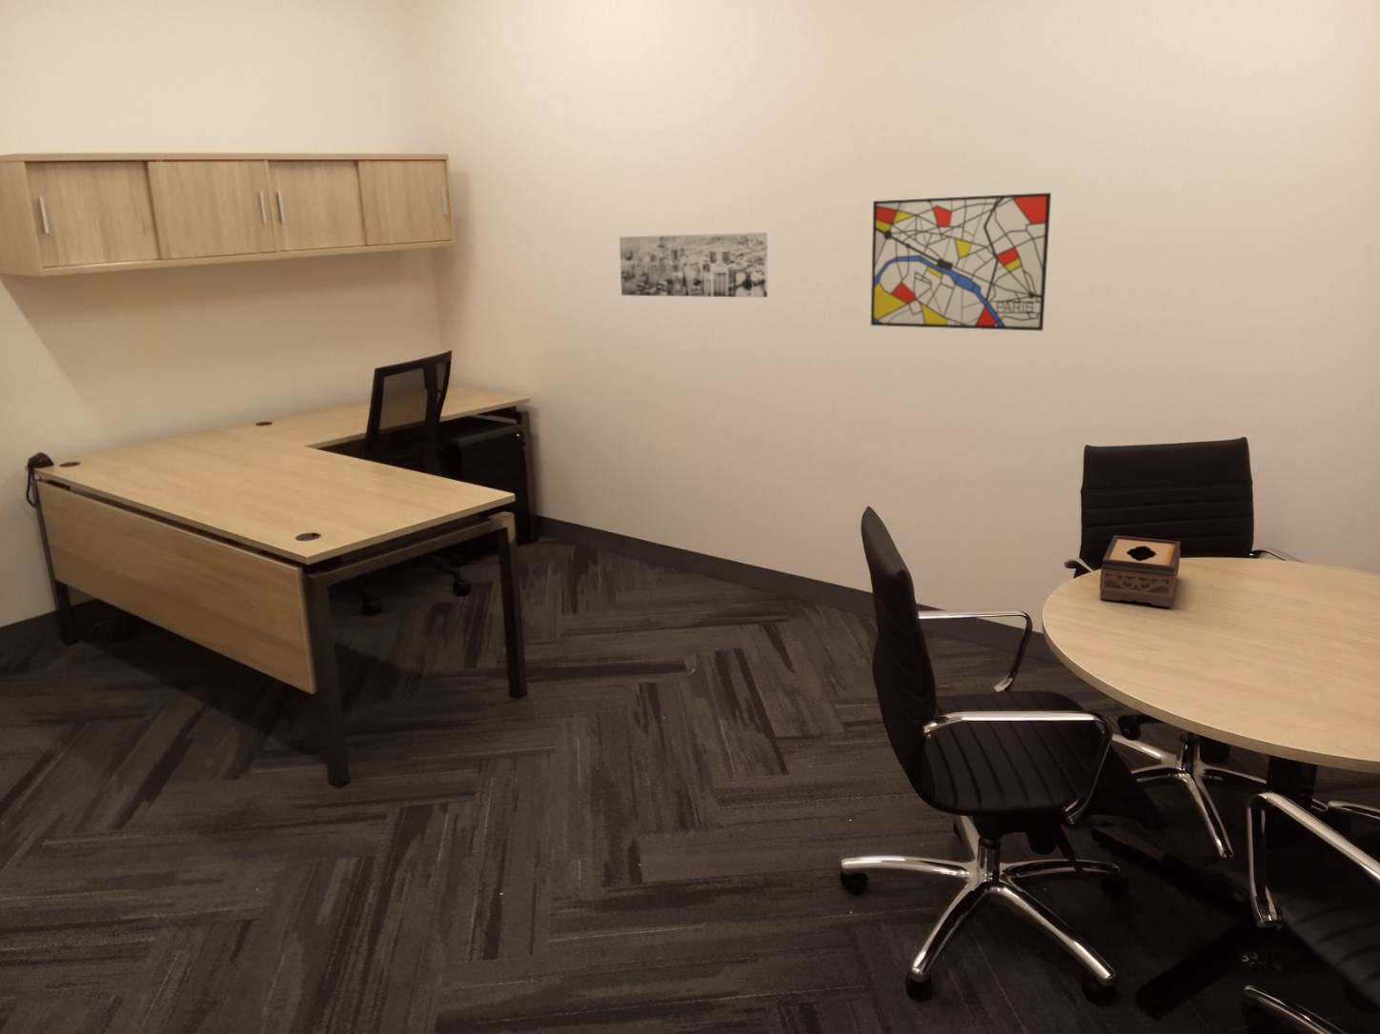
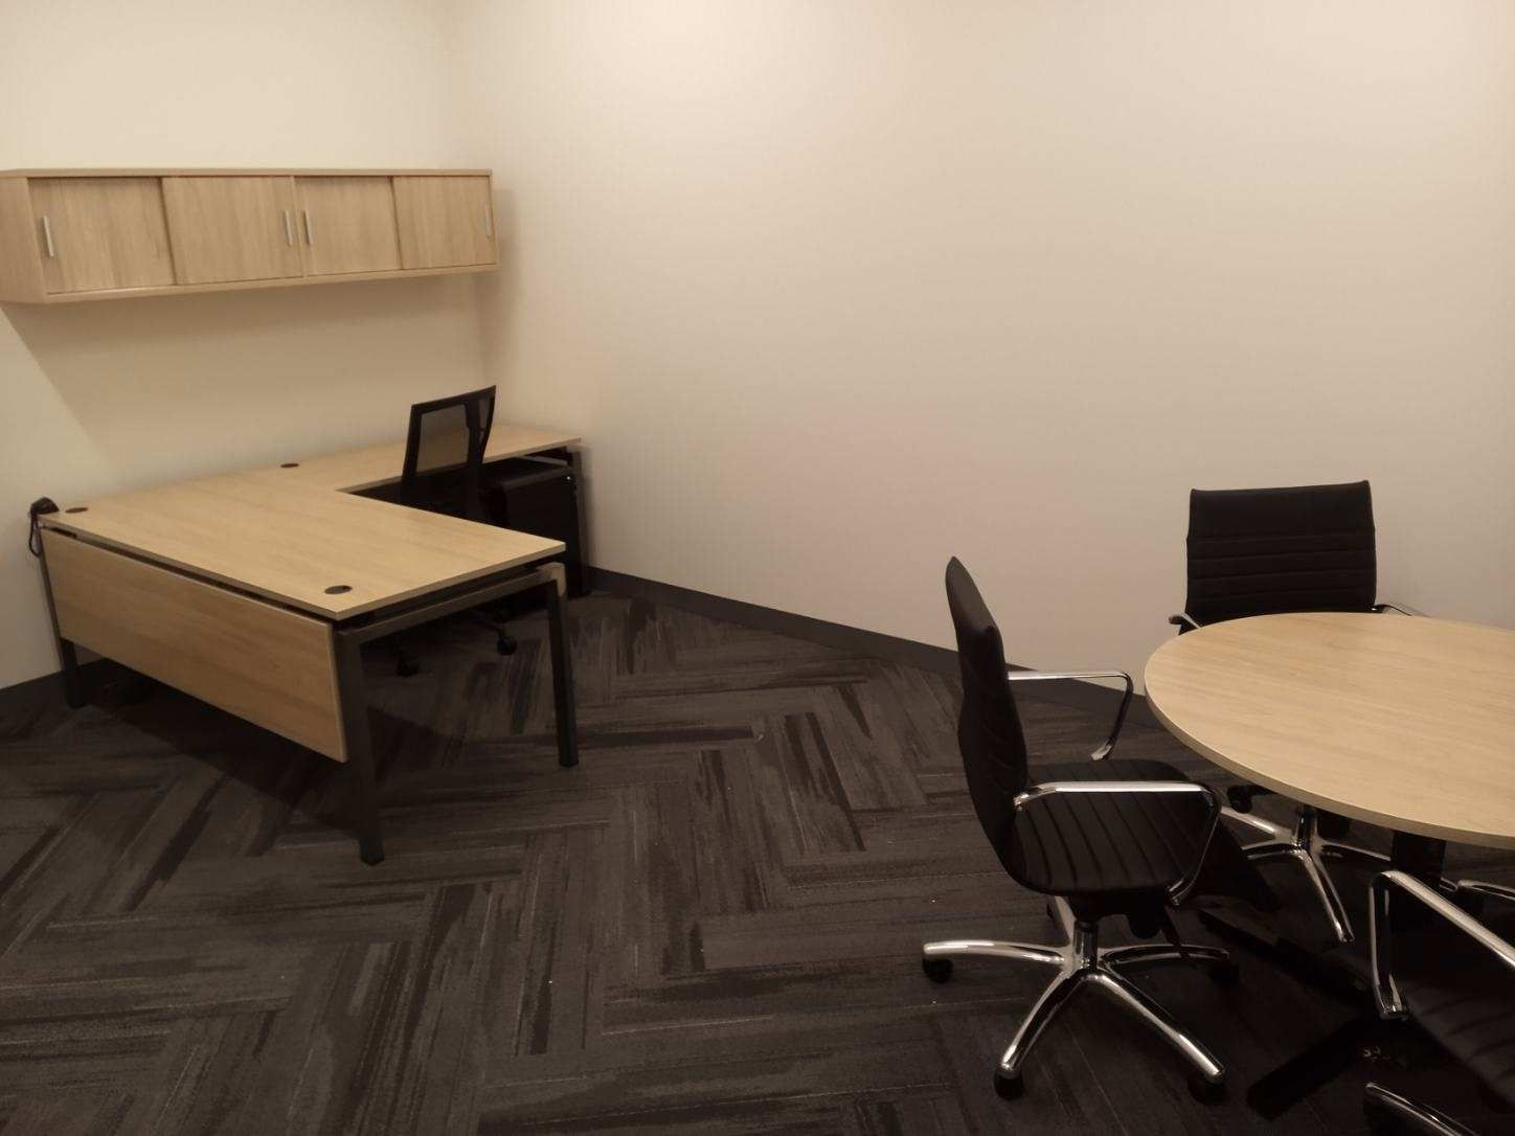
- tissue box [1099,535,1182,607]
- wall art [618,231,768,298]
- wall art [870,191,1052,331]
